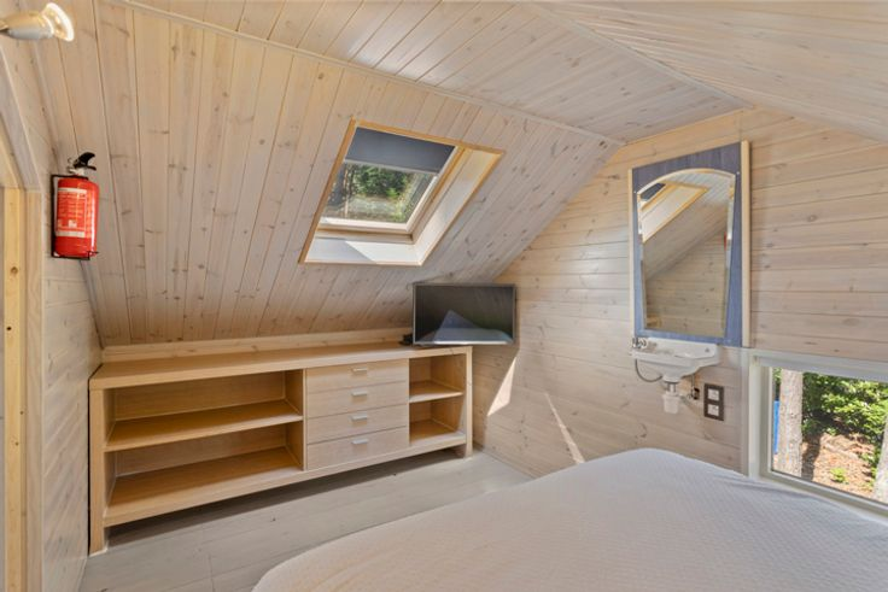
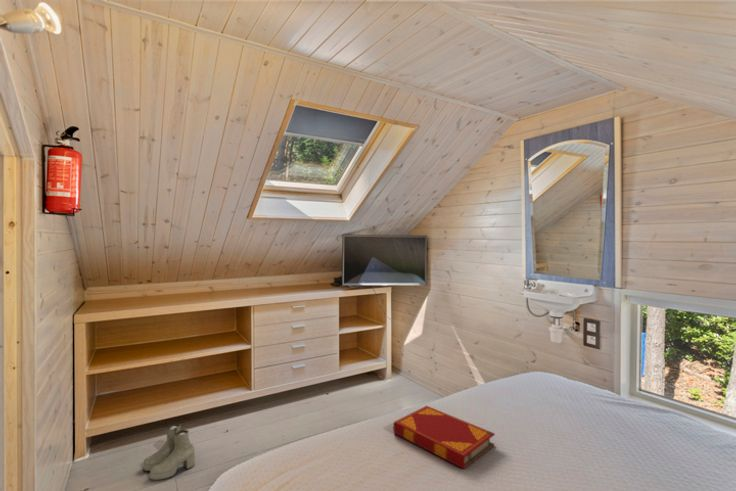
+ boots [142,423,196,481]
+ hardback book [392,405,496,470]
